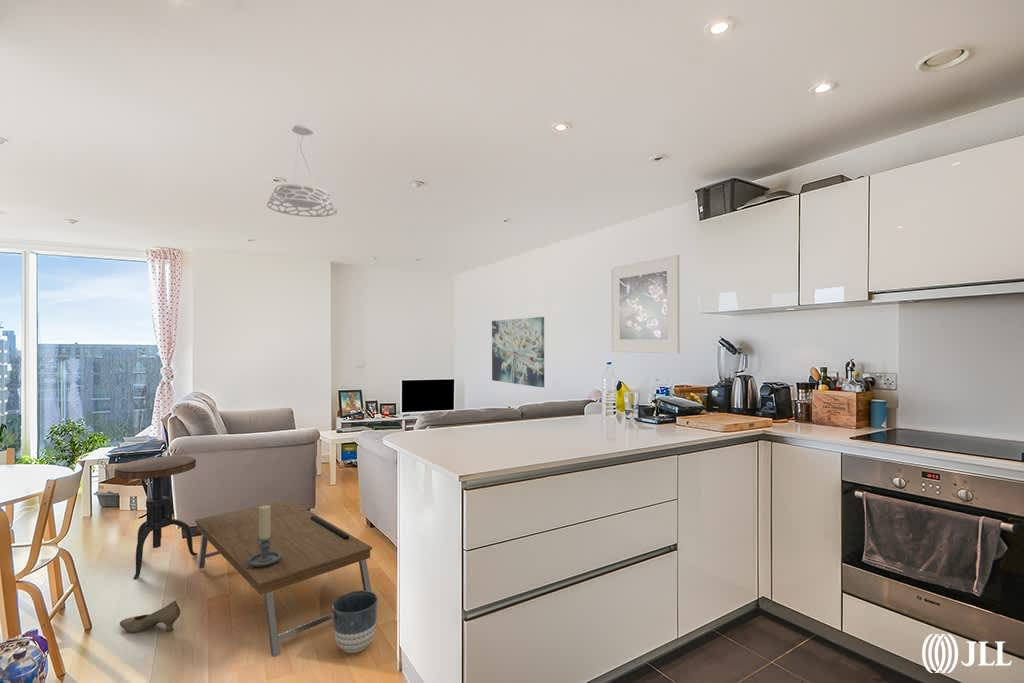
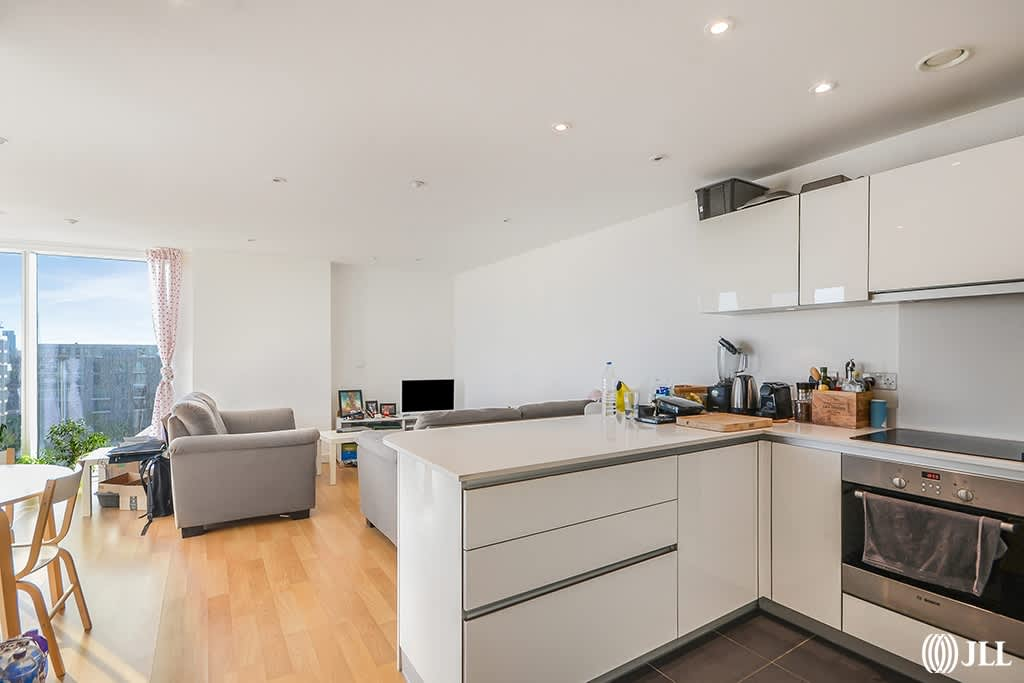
- side table [113,455,198,580]
- candle holder [242,504,282,569]
- shoe [119,600,181,633]
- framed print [610,254,681,355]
- planter [332,590,379,654]
- wall art [491,316,545,388]
- coffee table [194,498,373,658]
- pendant light [266,124,338,218]
